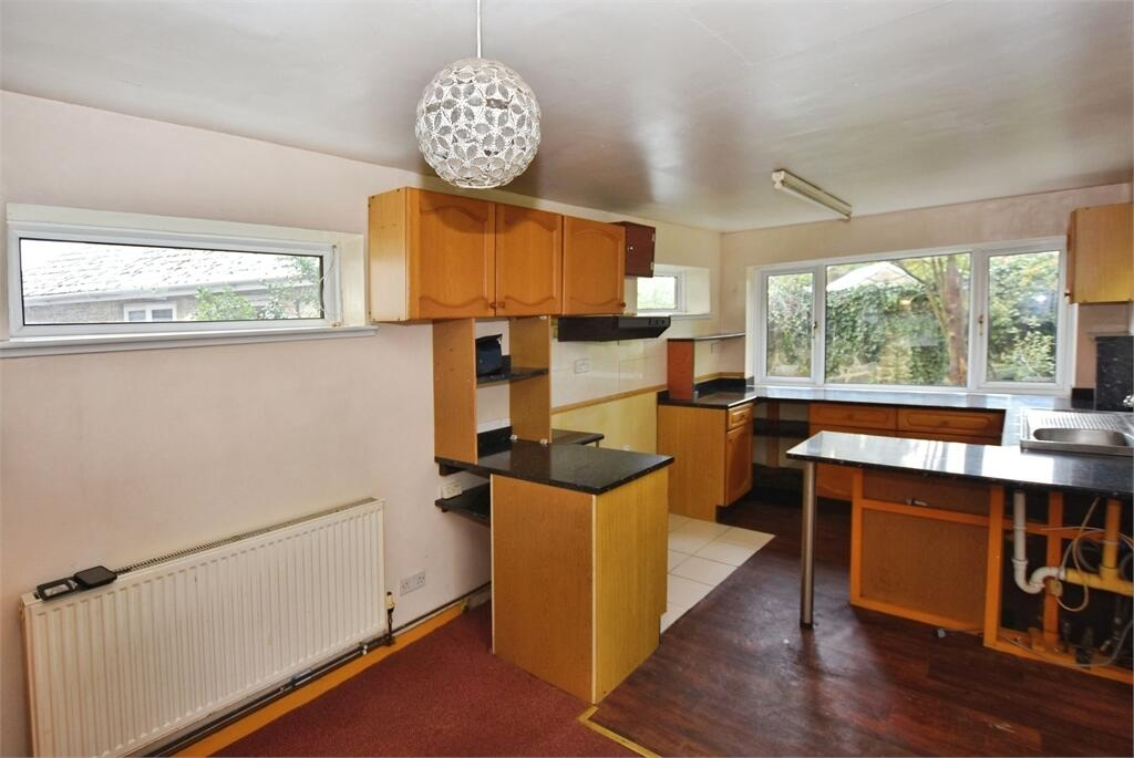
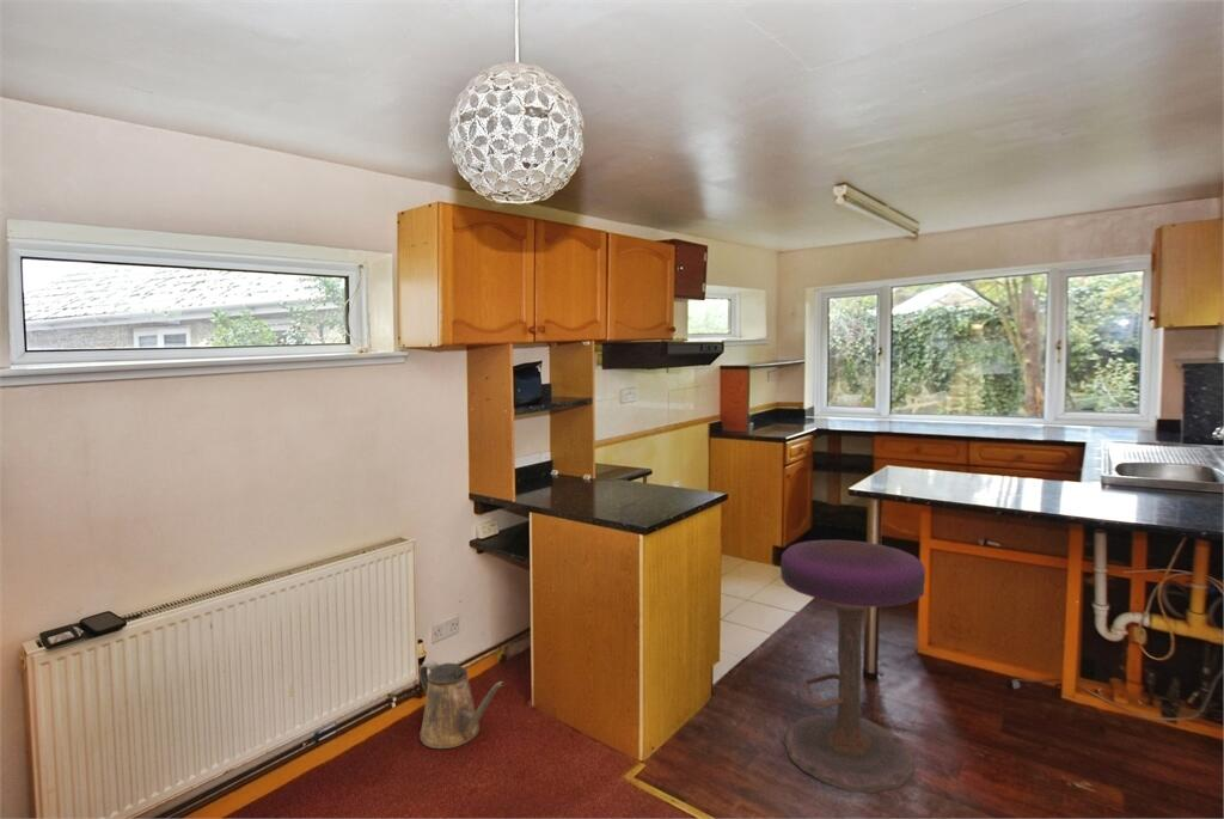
+ watering can [417,660,506,750]
+ stool [779,539,926,793]
